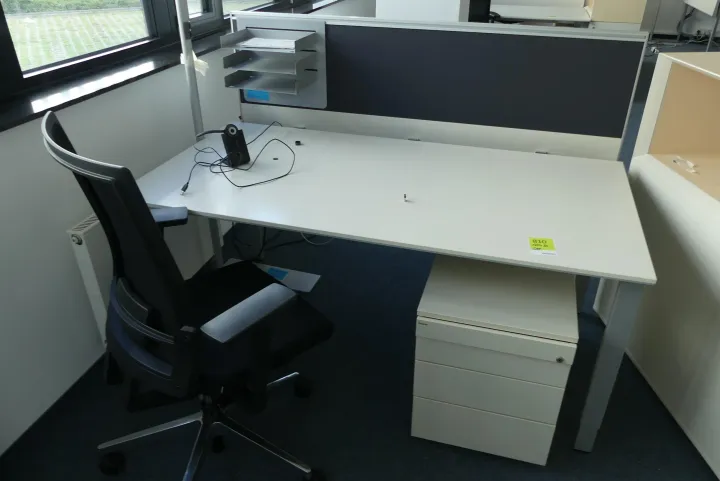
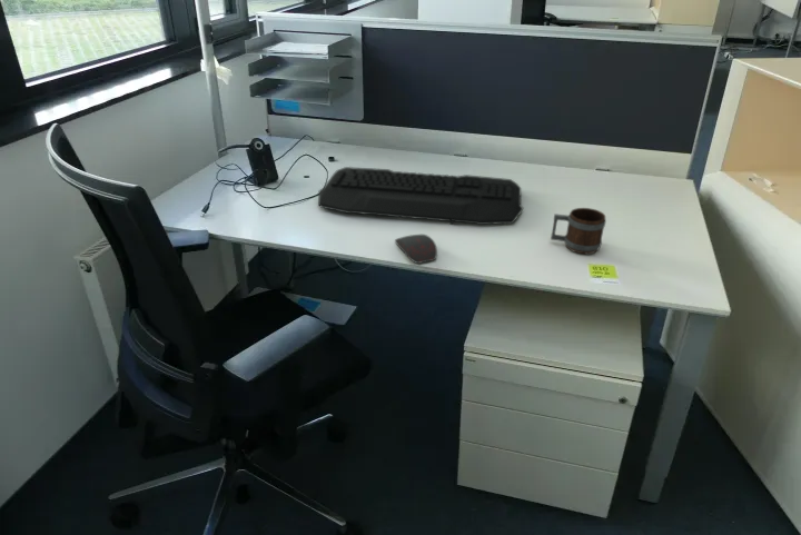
+ mug [550,207,607,255]
+ computer mouse [394,234,438,265]
+ keyboard [317,166,524,226]
